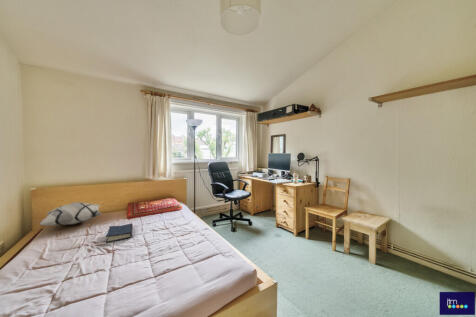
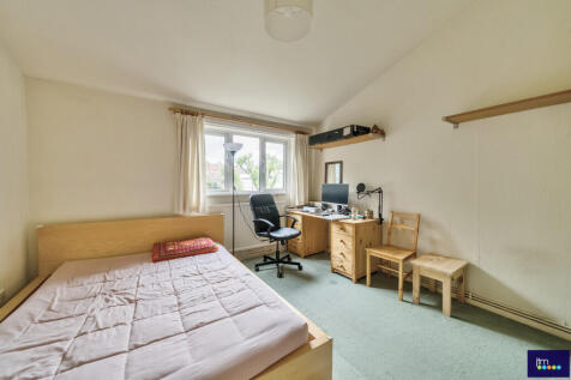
- hardback book [105,223,134,244]
- decorative pillow [37,201,103,226]
